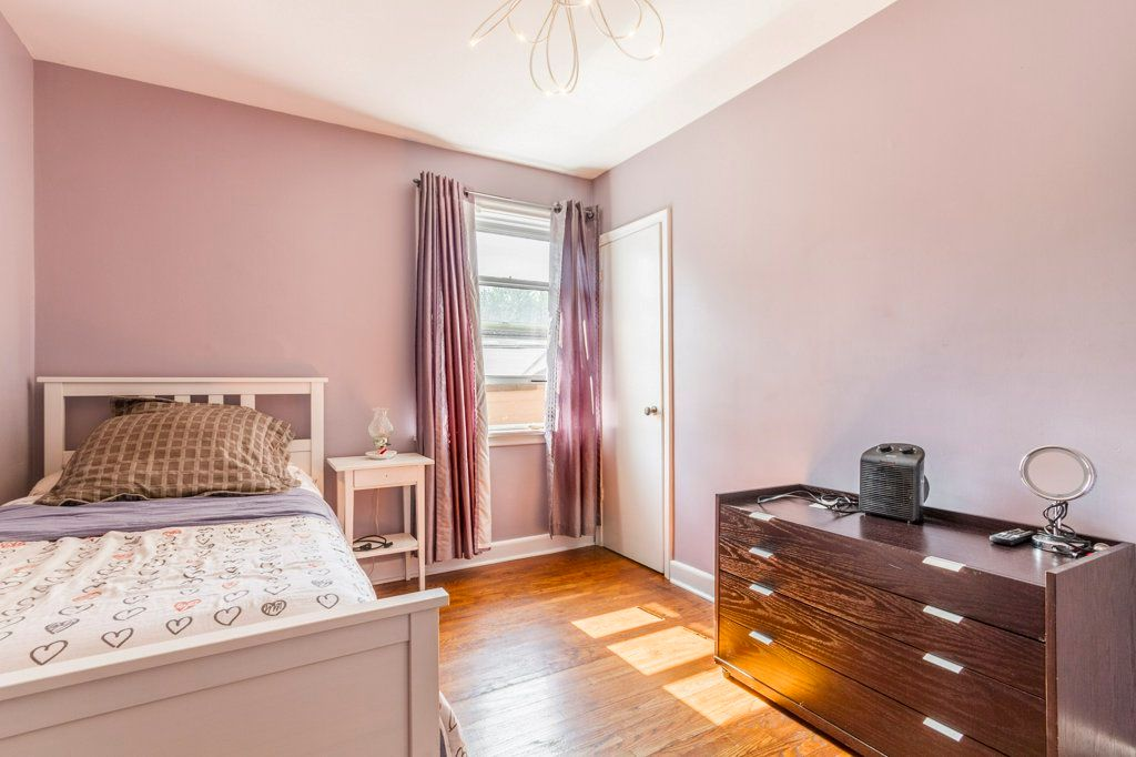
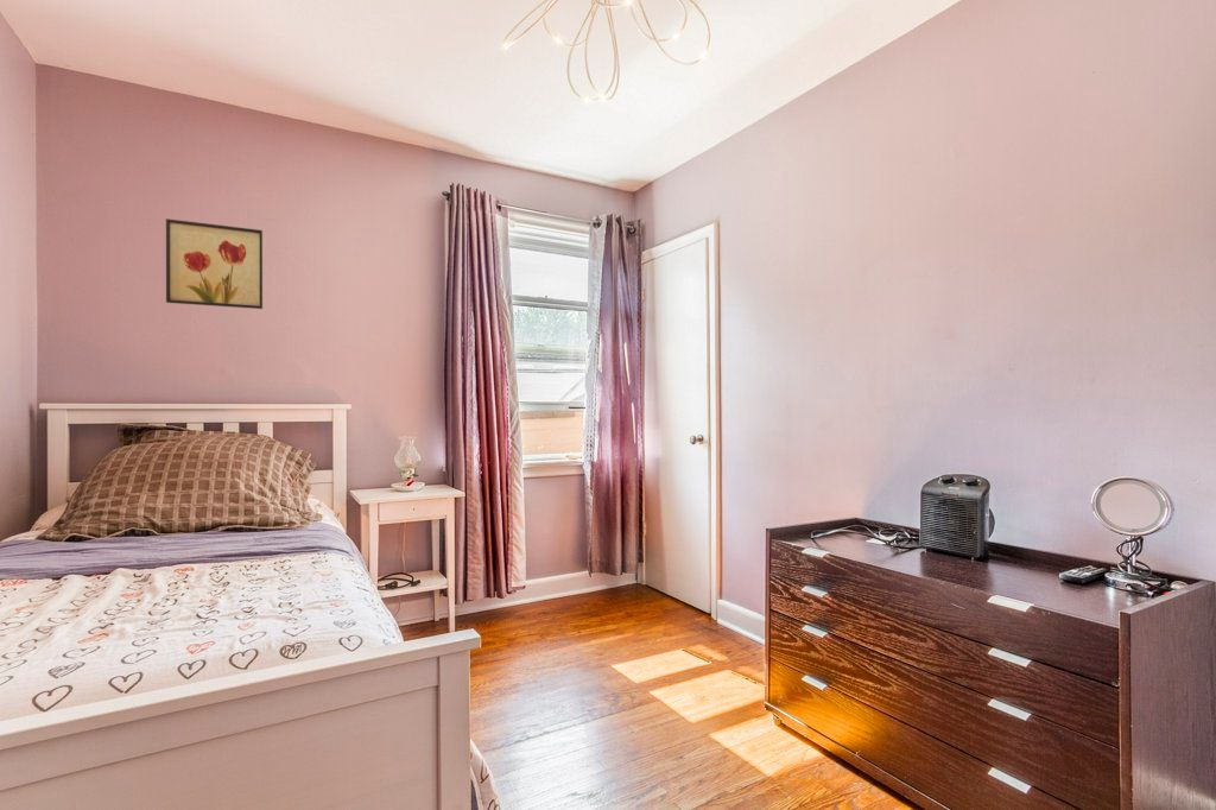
+ wall art [165,217,264,310]
